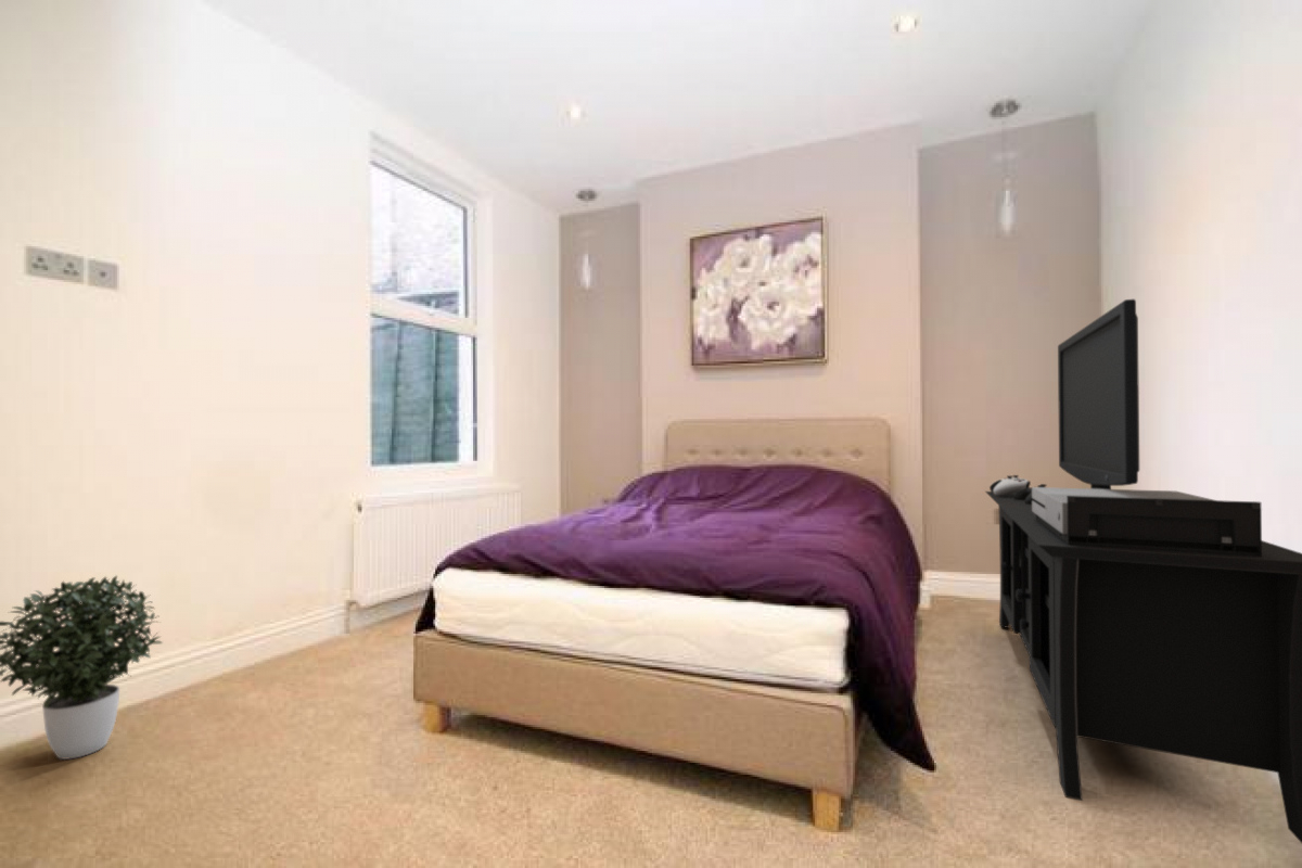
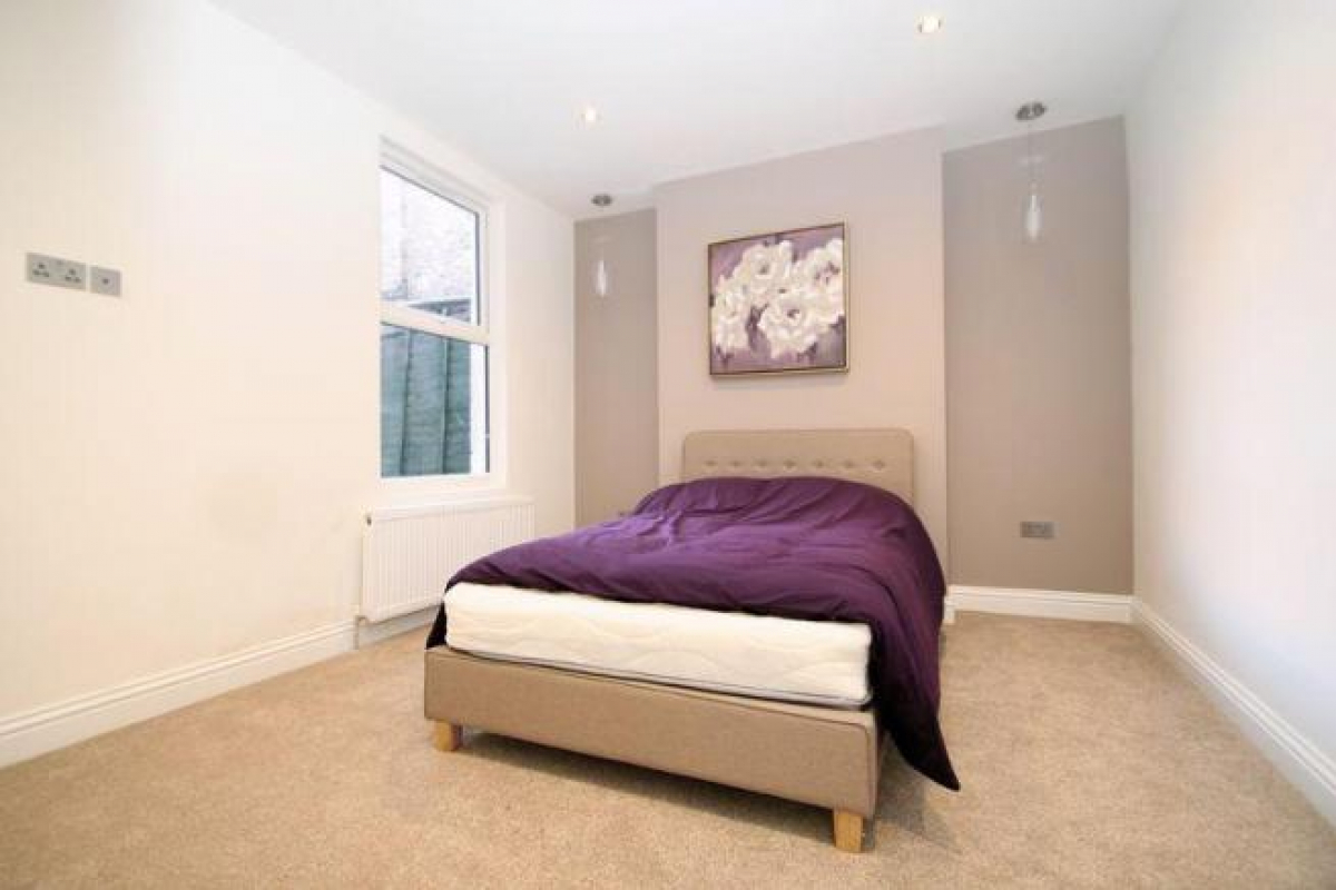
- media console [984,298,1302,844]
- potted plant [0,574,164,761]
